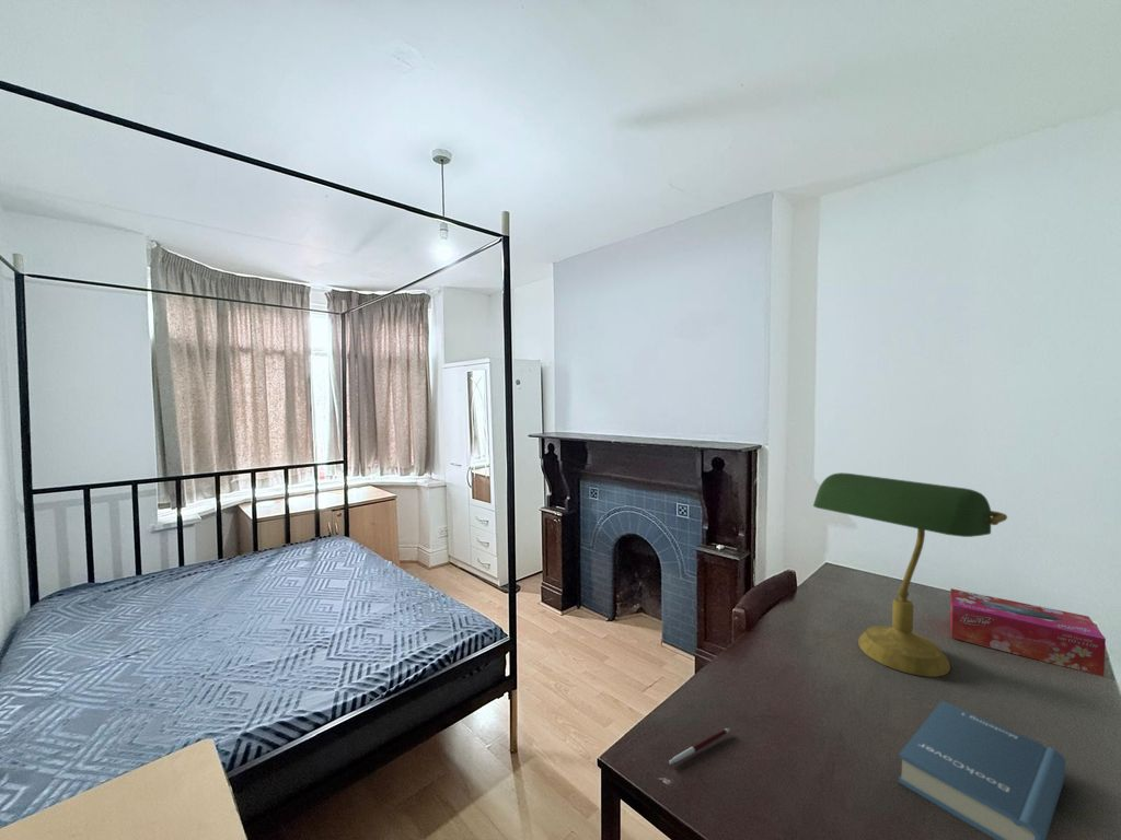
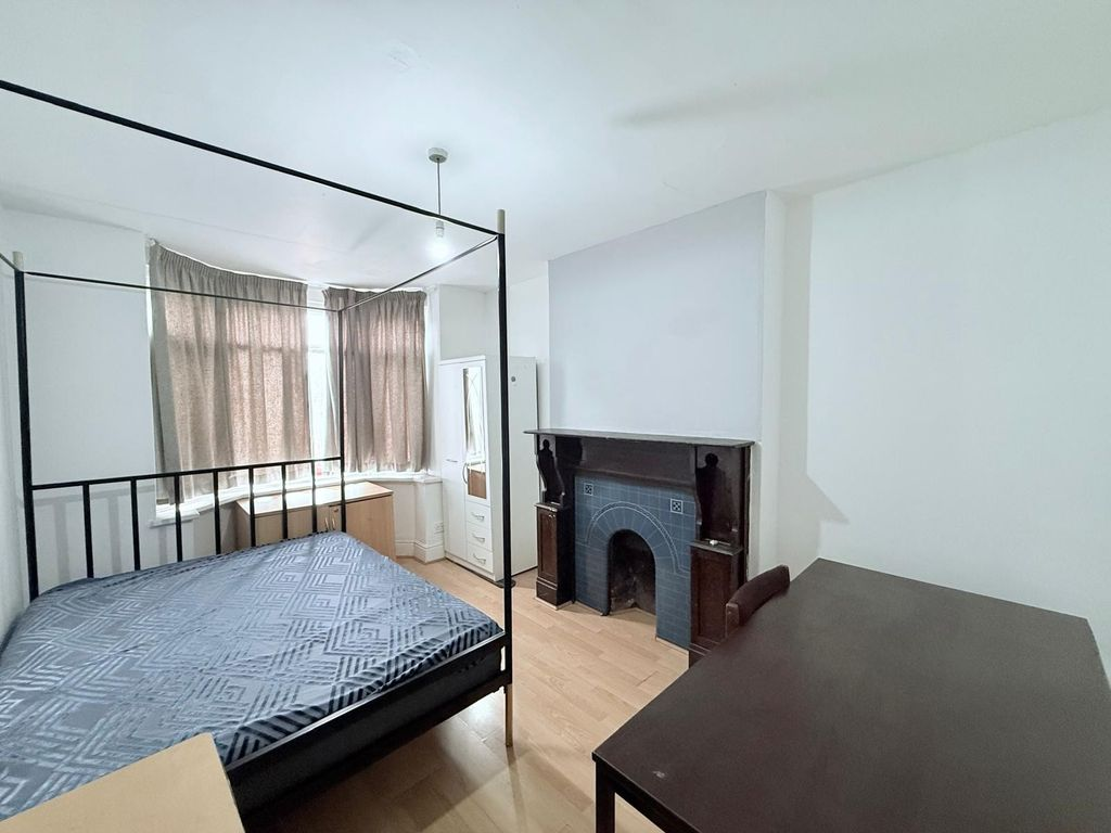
- hardback book [898,700,1066,840]
- tissue box [949,587,1107,678]
- desk lamp [812,471,1008,678]
- pen [668,727,731,766]
